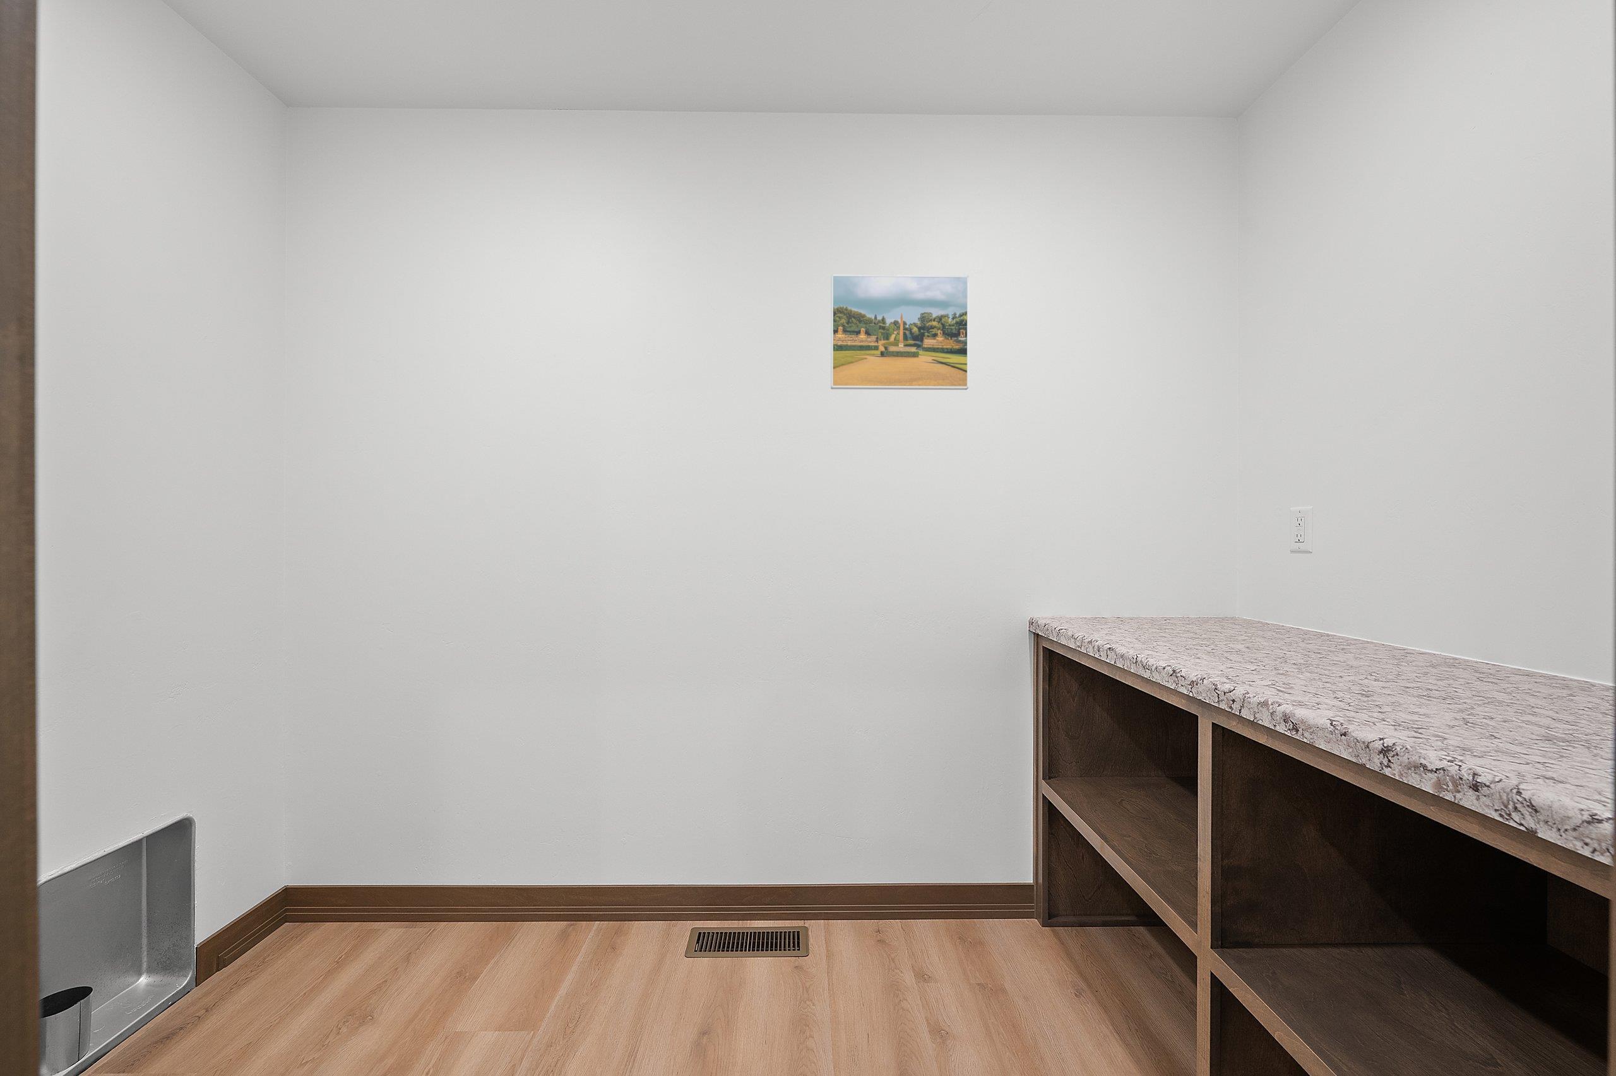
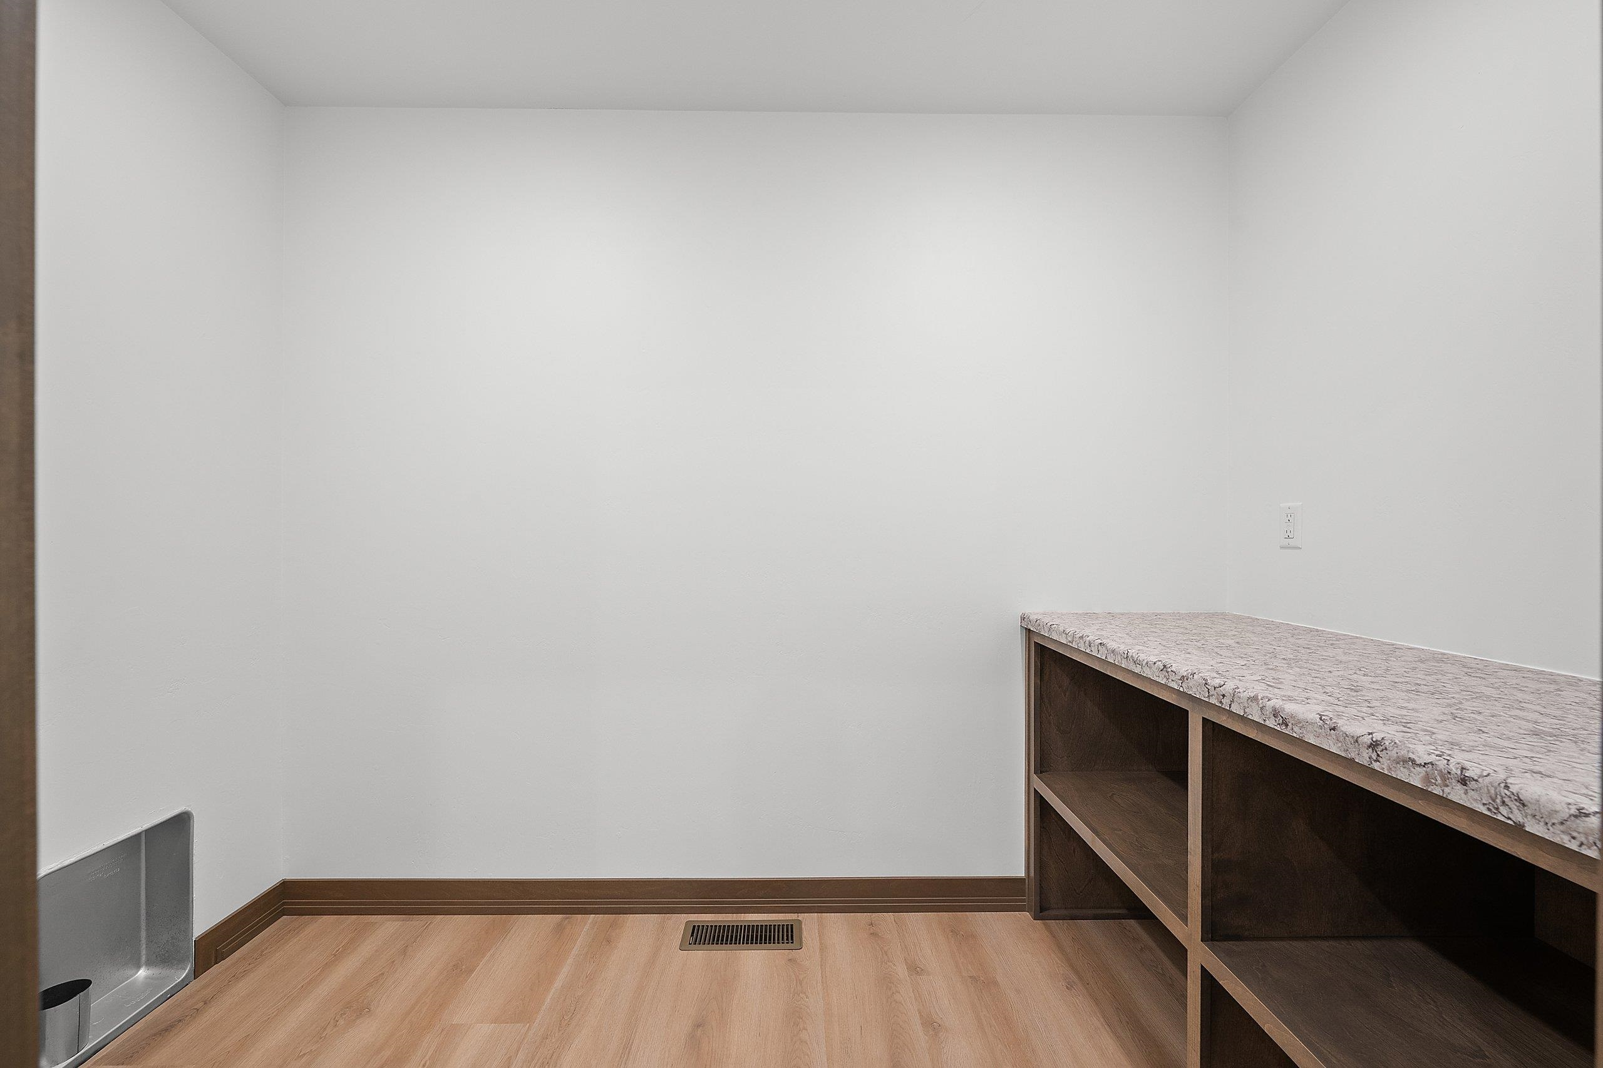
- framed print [830,274,970,390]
